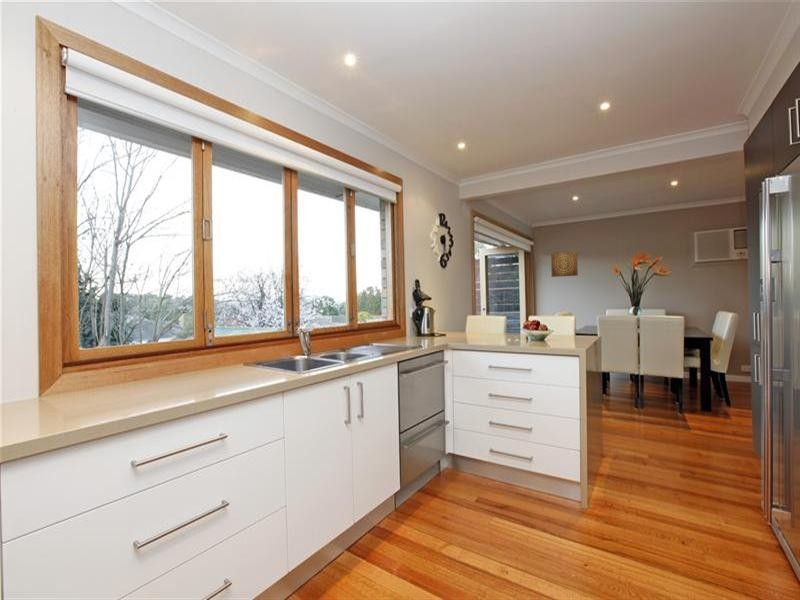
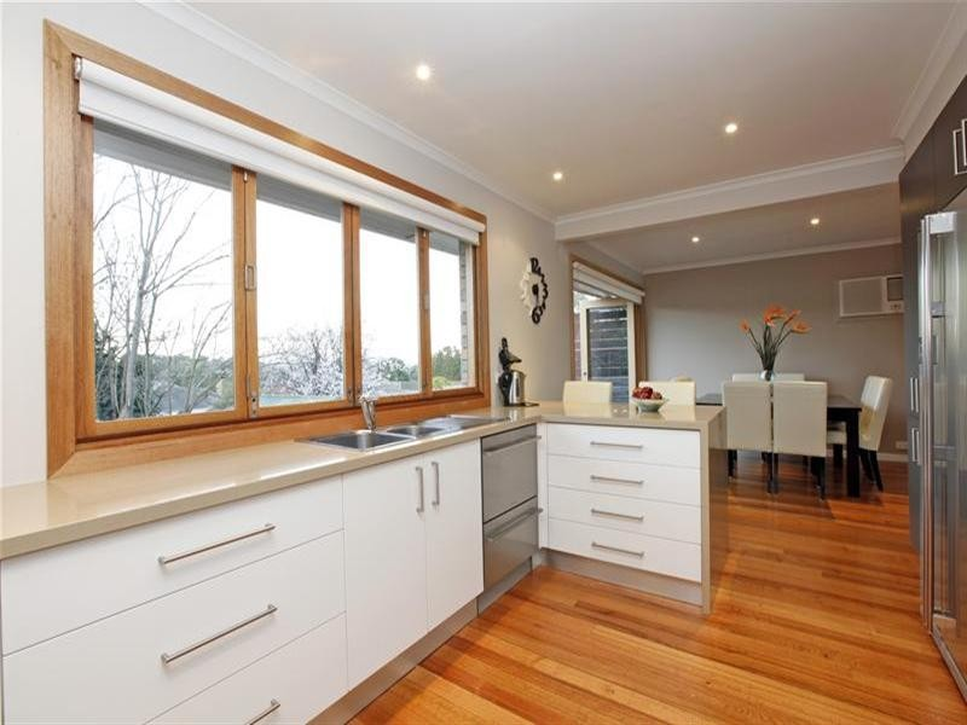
- wall art [550,250,579,278]
